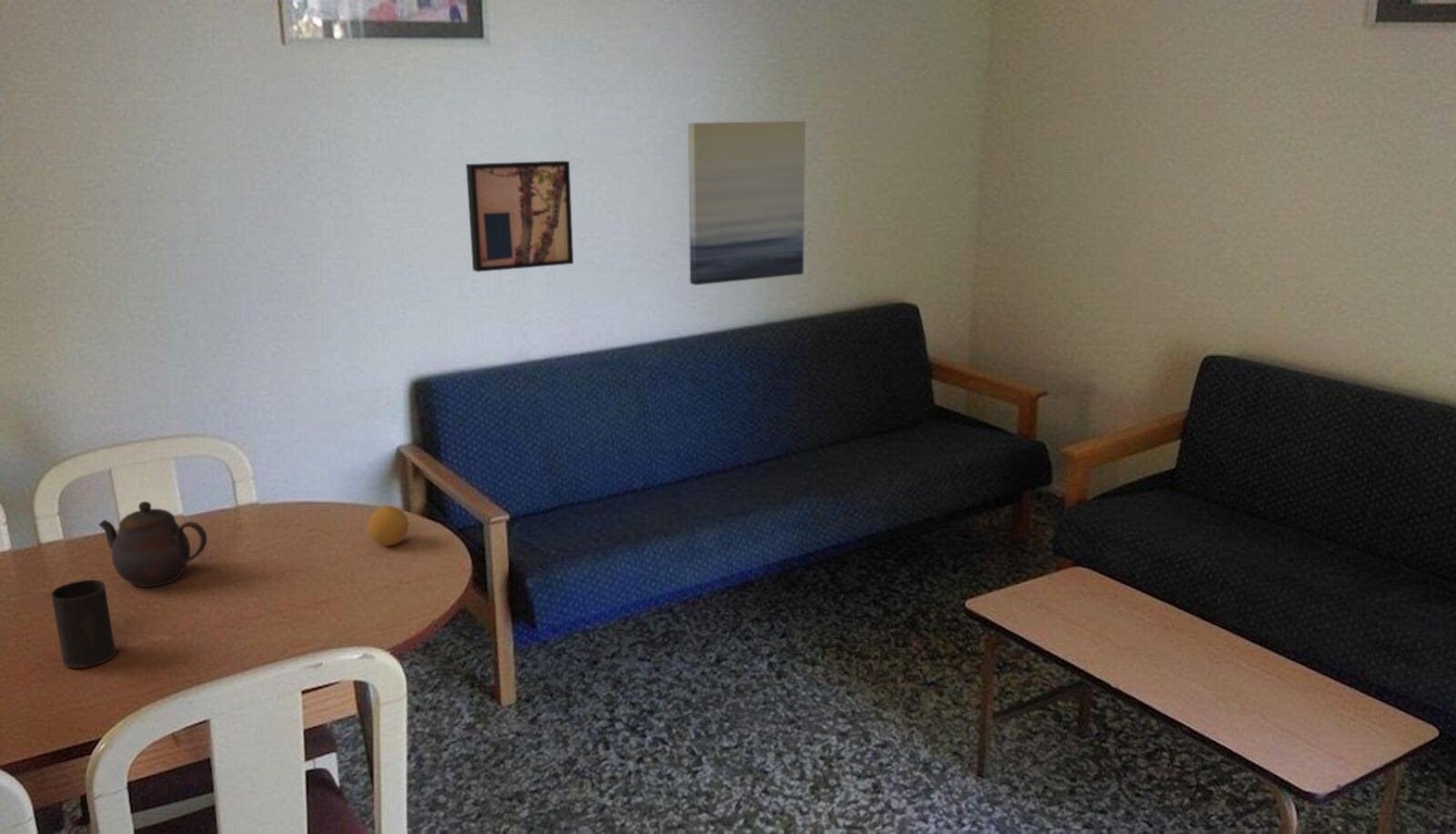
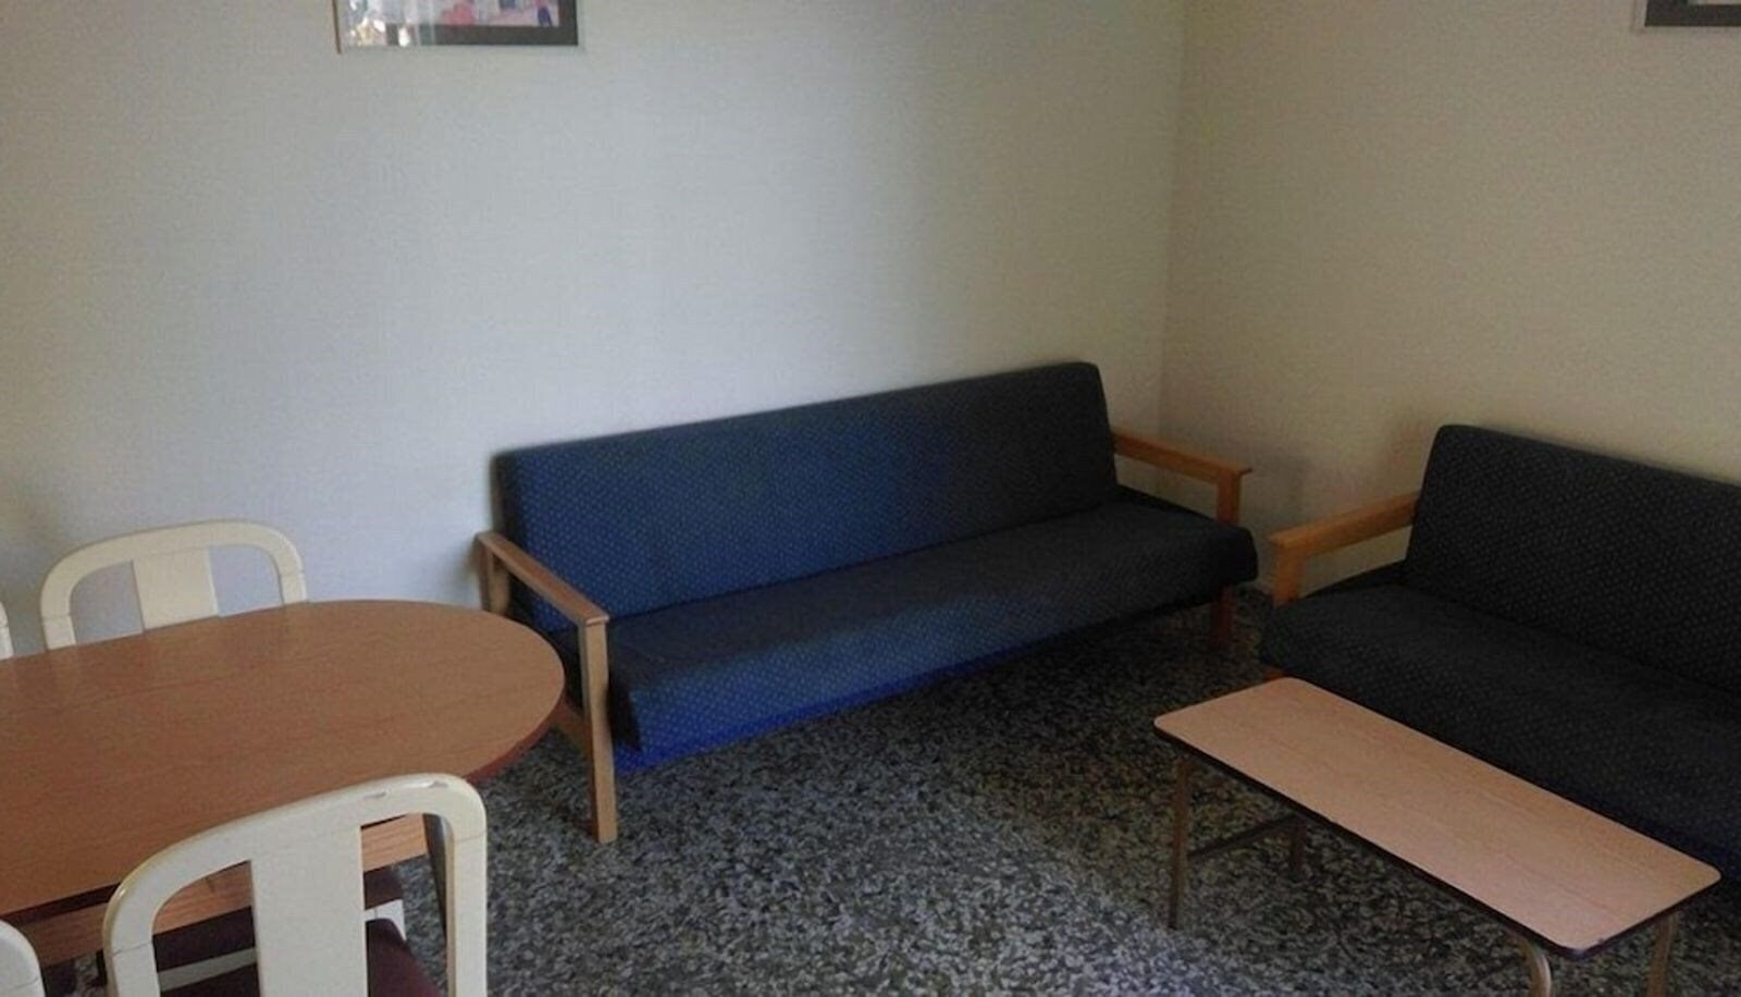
- teapot [97,501,207,588]
- wall art [465,160,574,273]
- wall art [687,120,806,286]
- cup [50,579,116,669]
- fruit [367,505,410,546]
